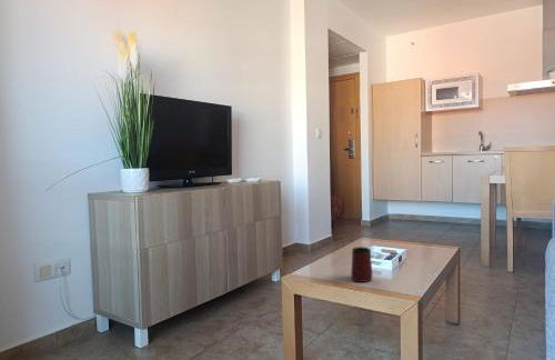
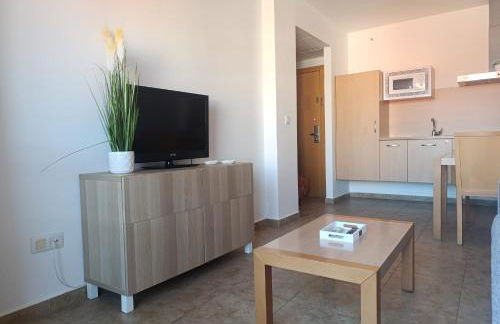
- mug [350,246,374,283]
